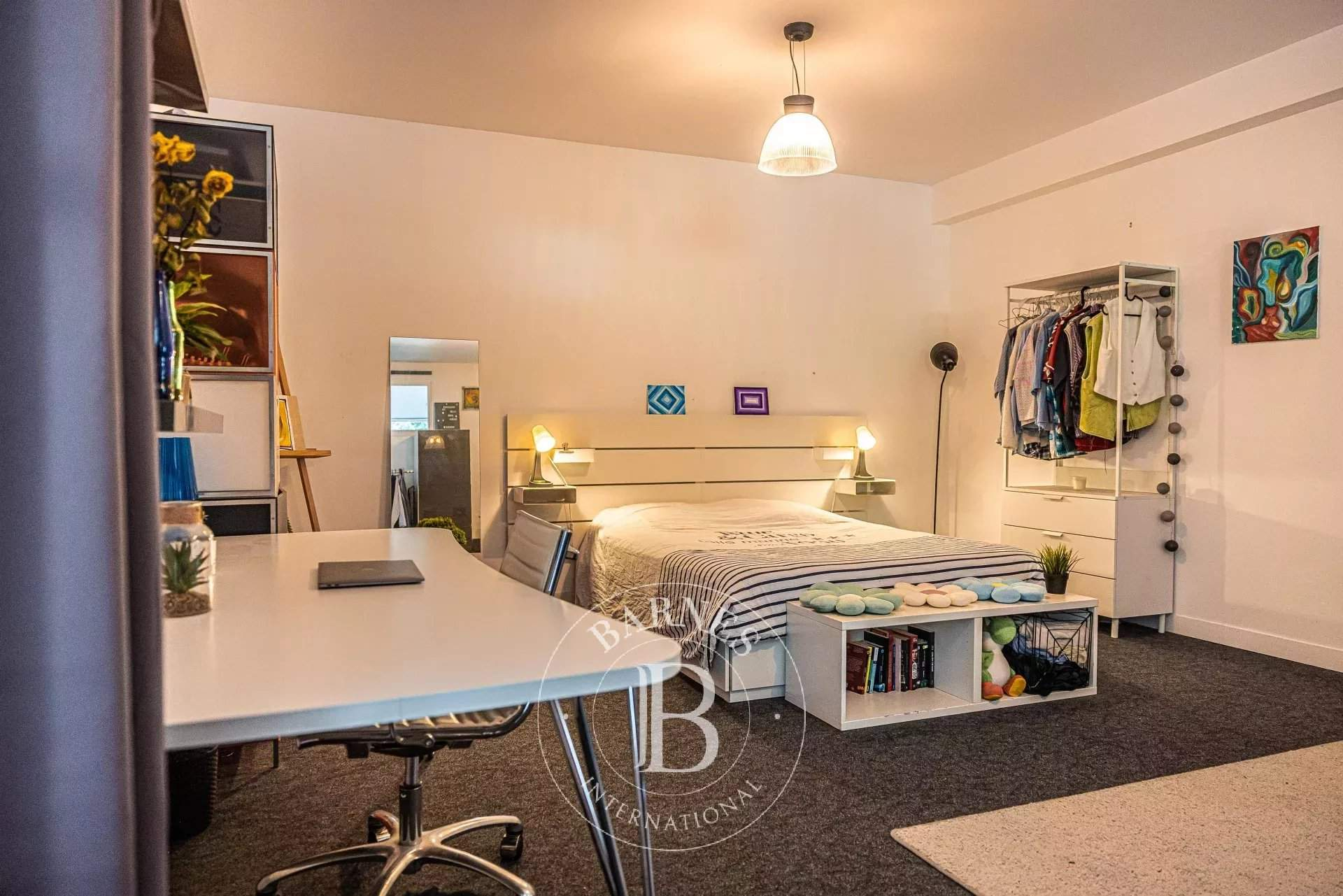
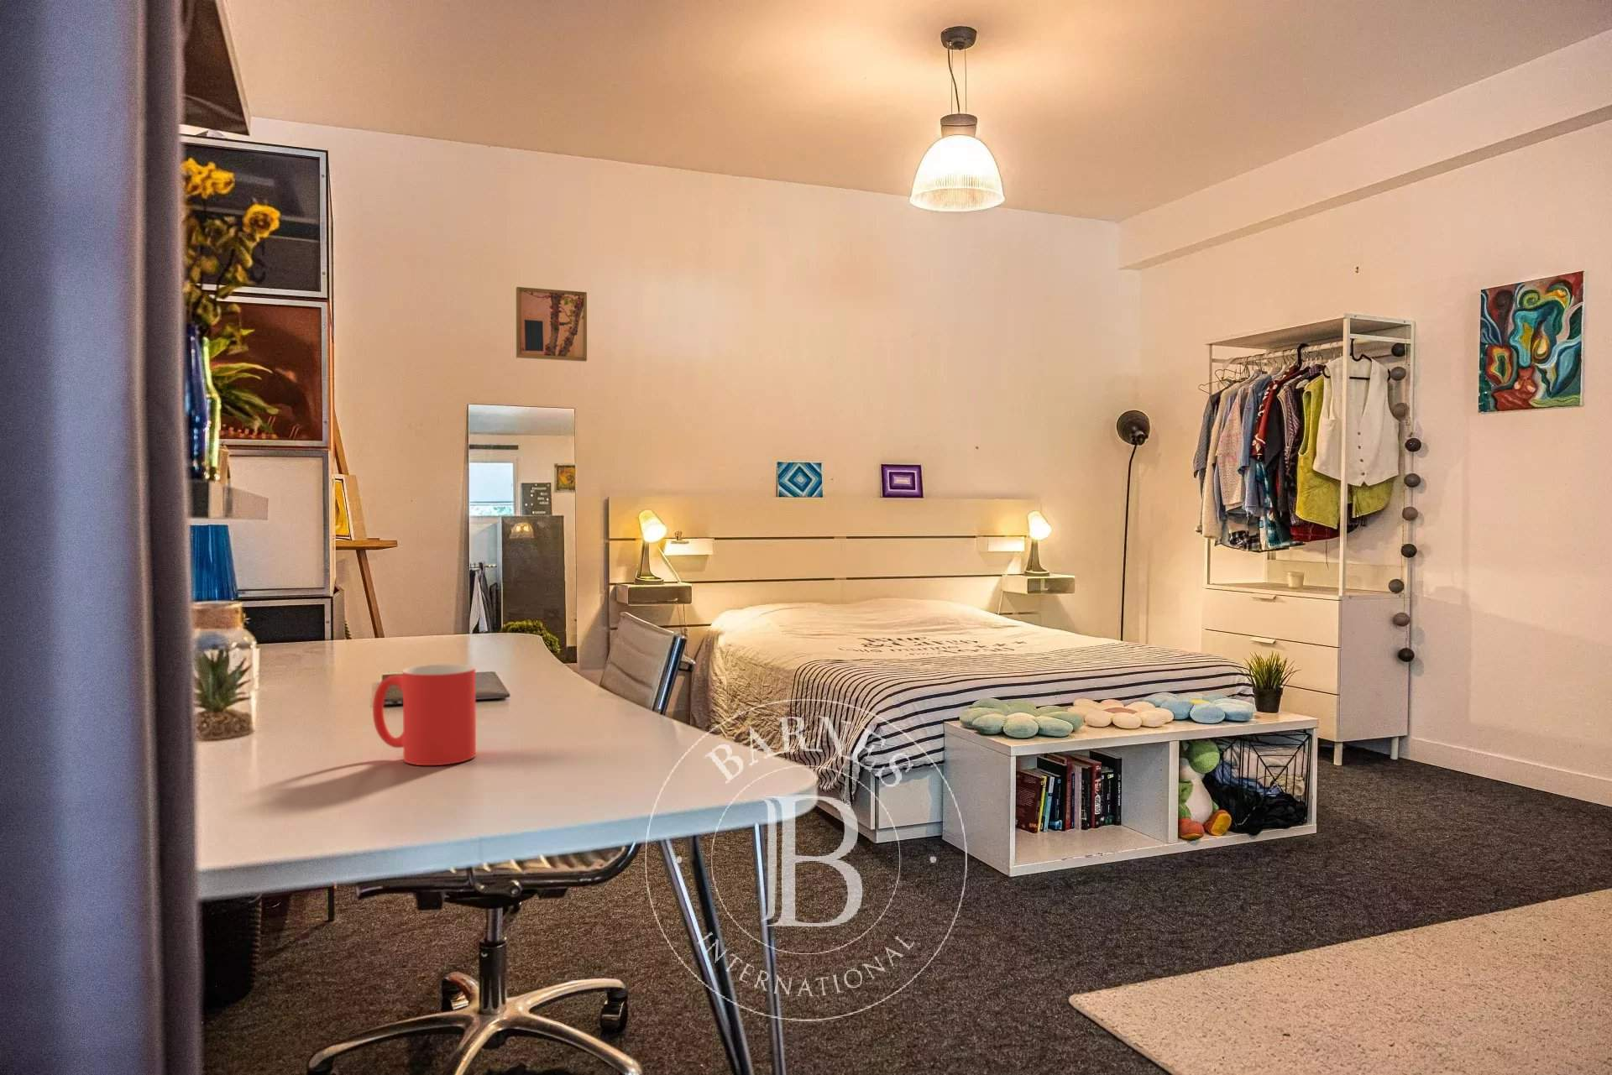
+ wall art [515,287,588,362]
+ mug [372,663,477,767]
